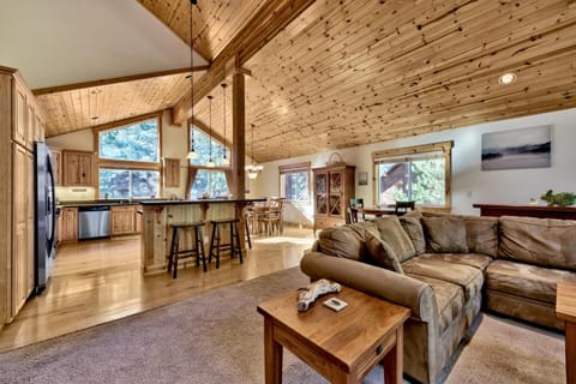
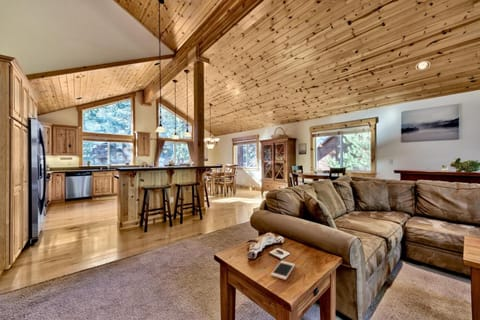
+ cell phone [270,260,296,281]
